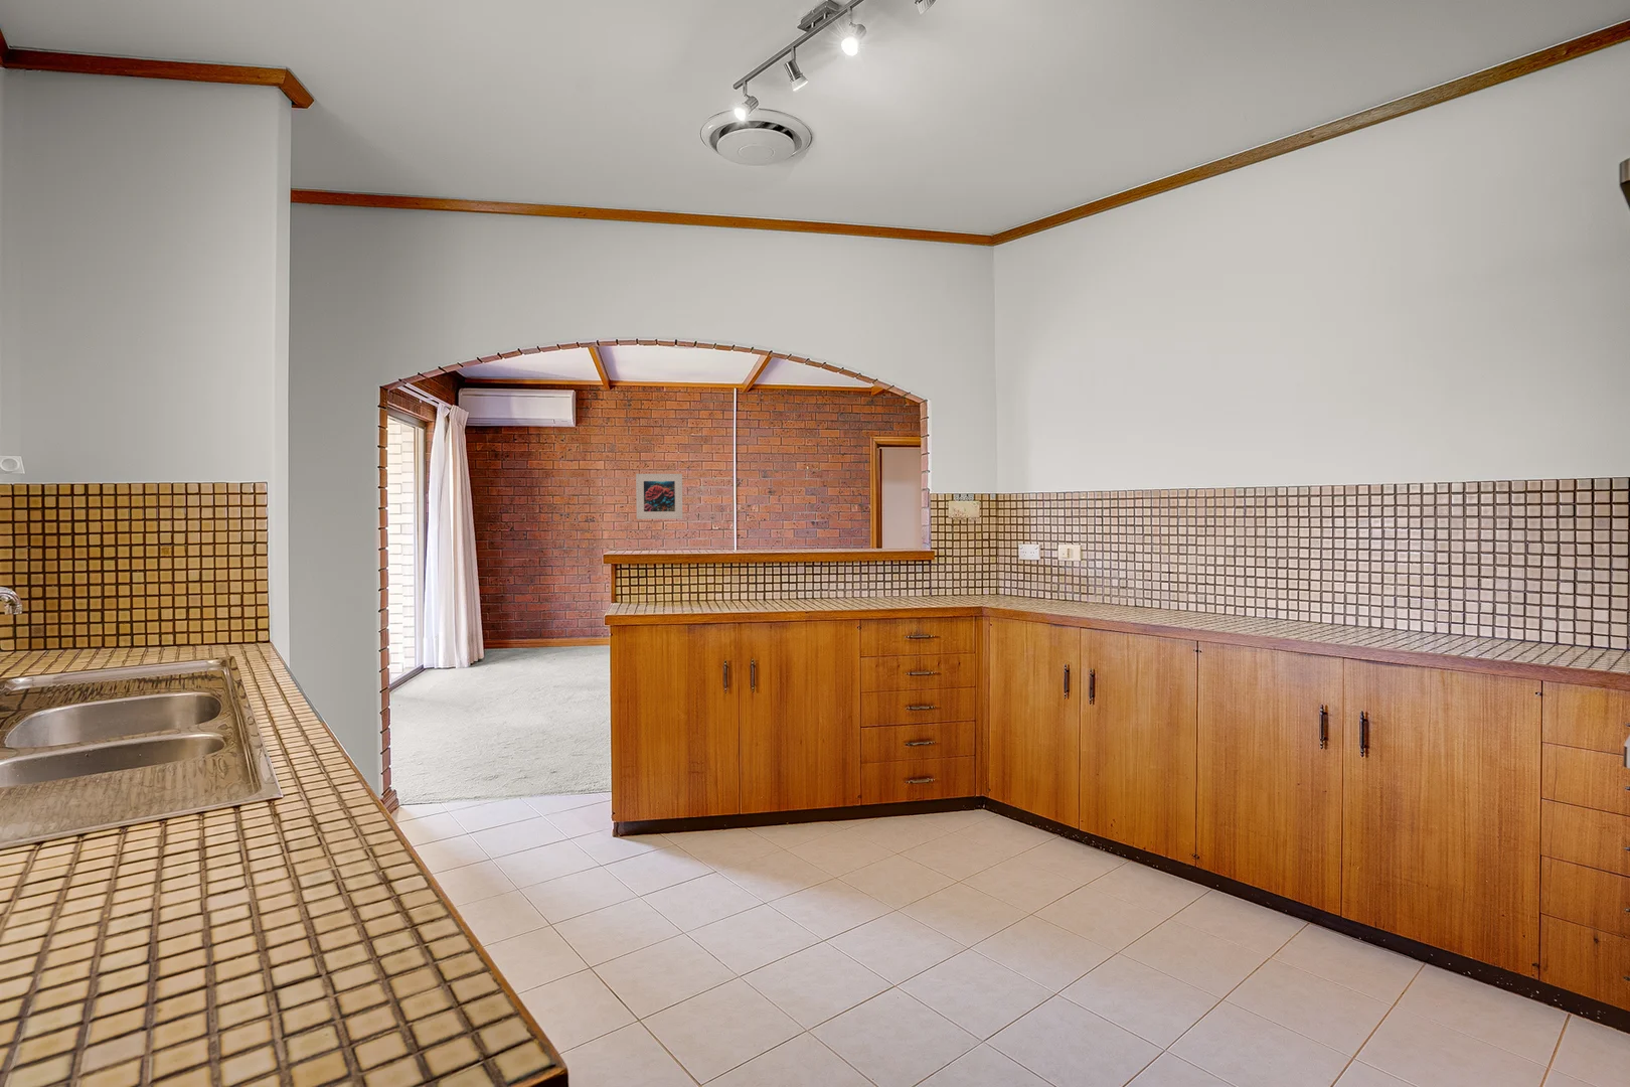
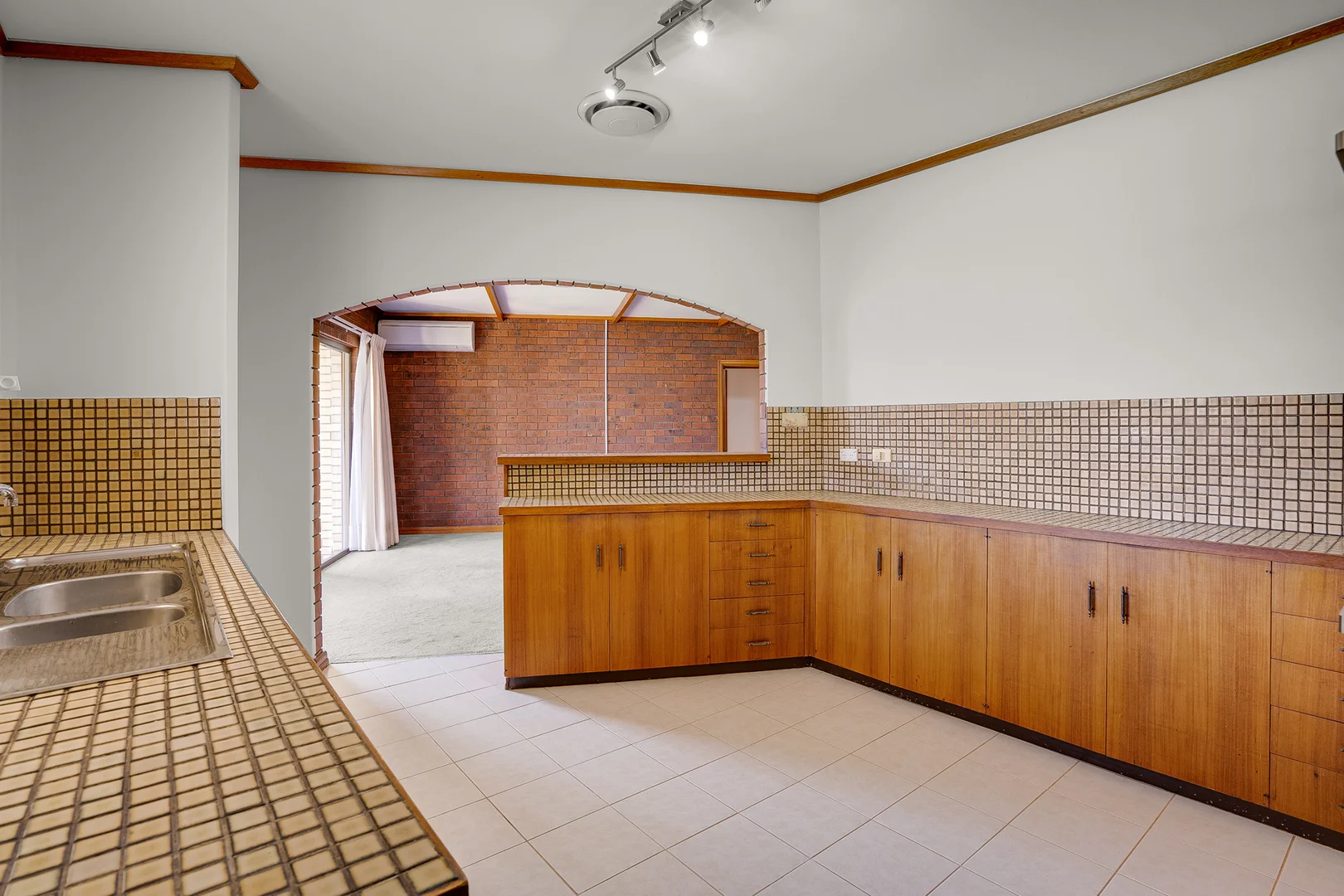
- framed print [634,473,683,520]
